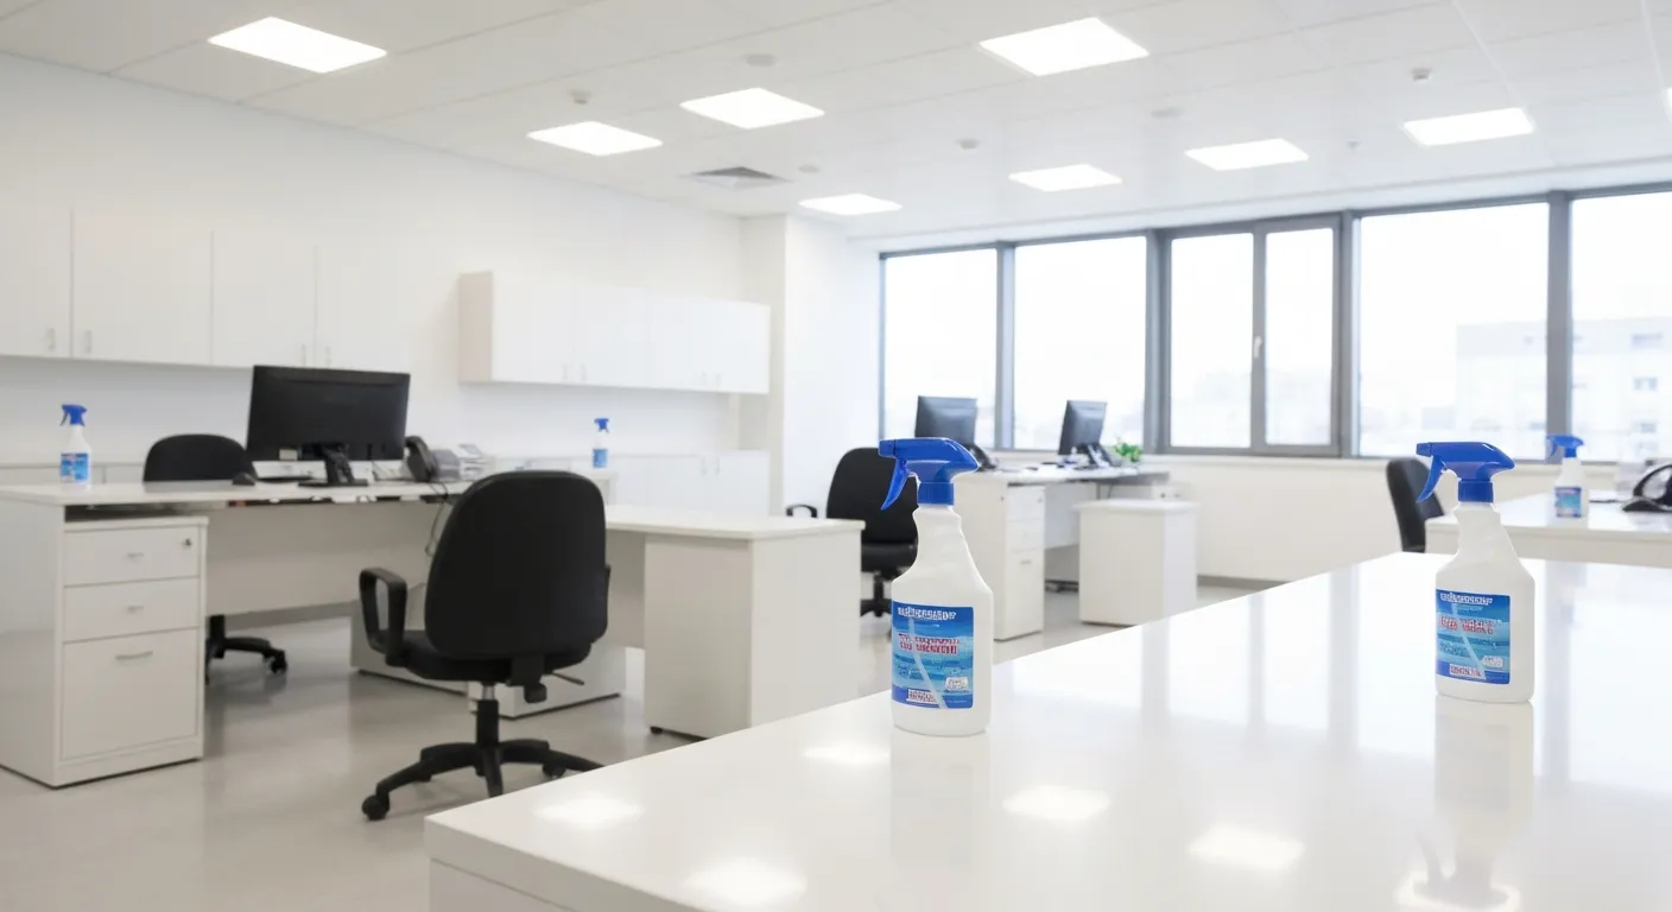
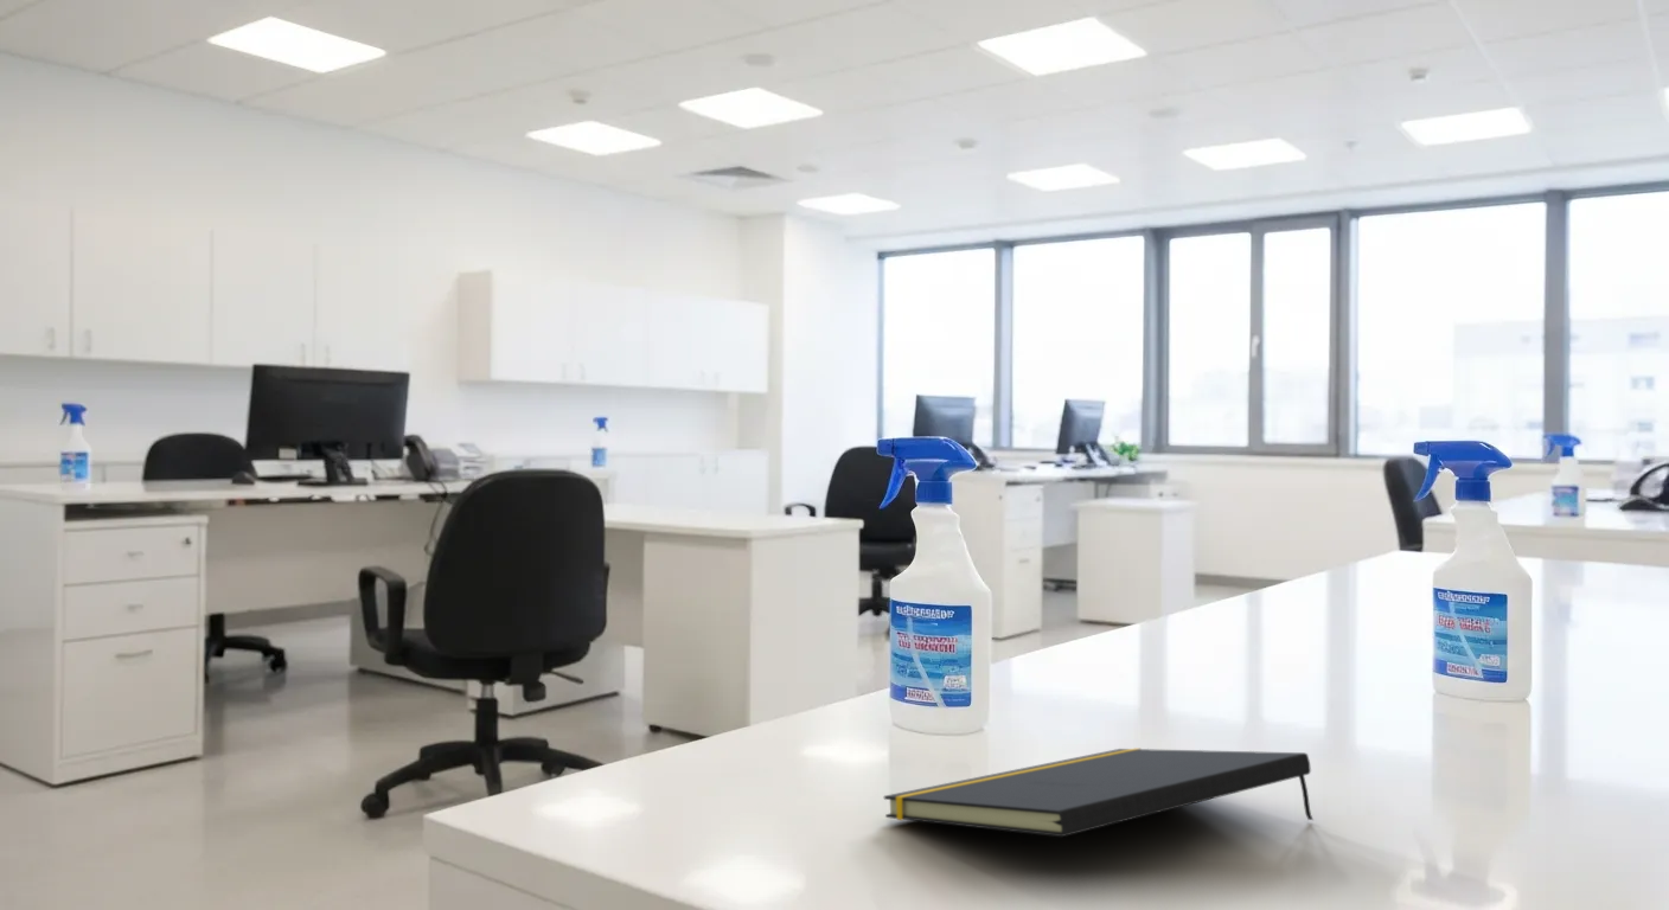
+ notepad [883,748,1315,838]
